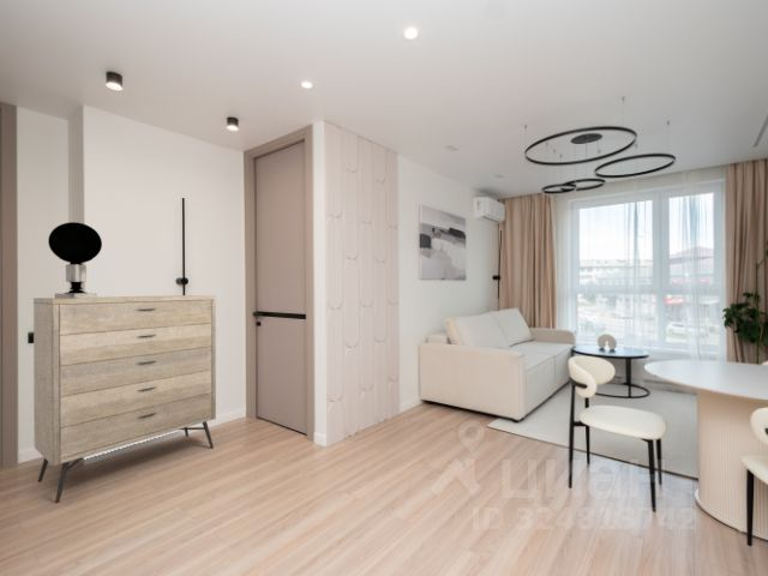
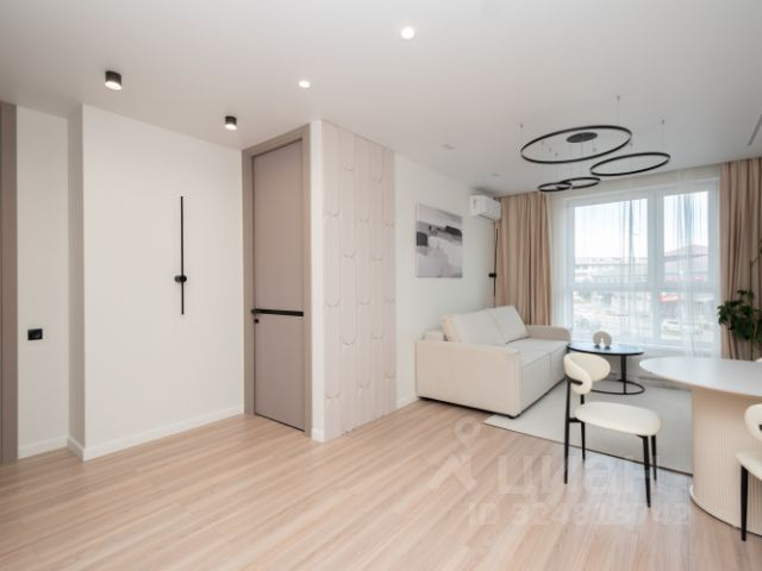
- dresser [32,294,217,504]
- table lamp [47,221,103,299]
